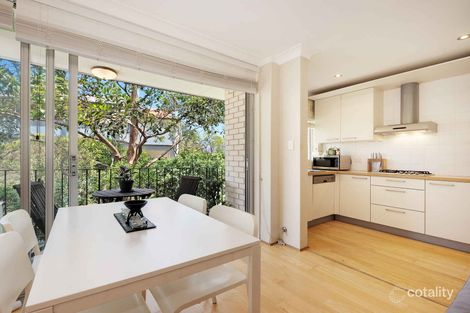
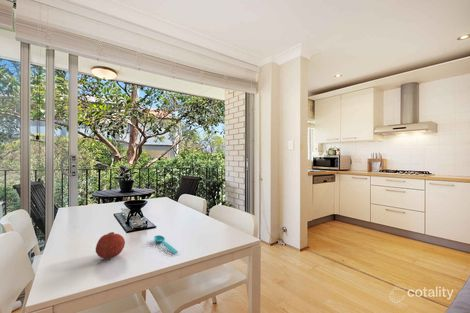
+ spoon [153,234,179,254]
+ fruit [95,231,126,259]
